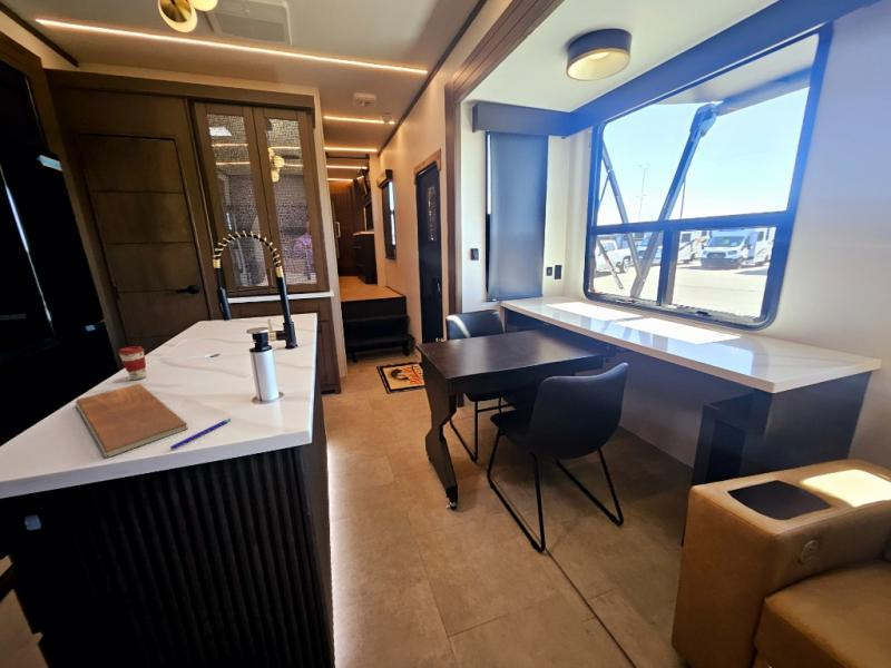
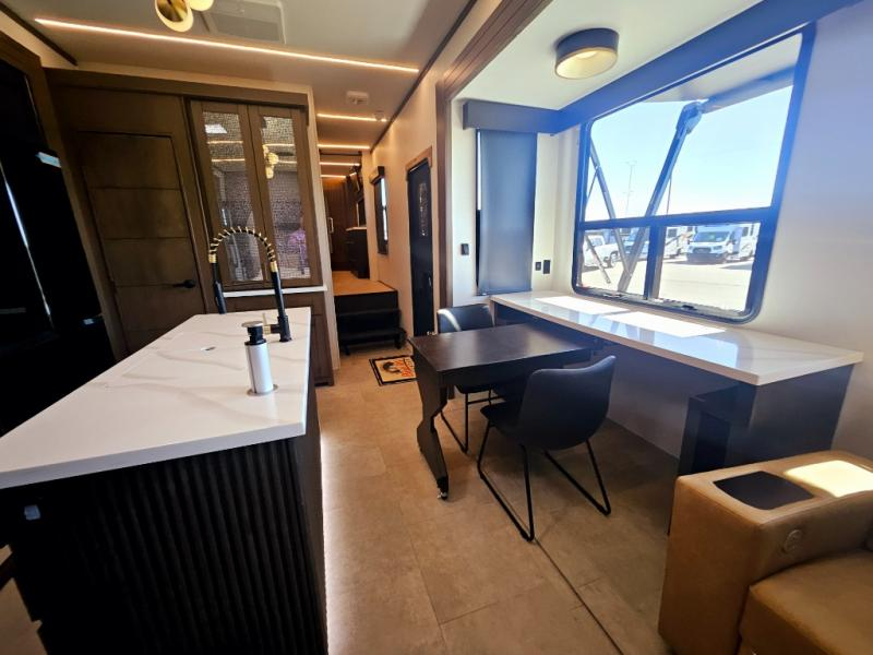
- coffee cup [117,345,147,381]
- pen [169,418,232,451]
- chopping board [75,383,189,458]
